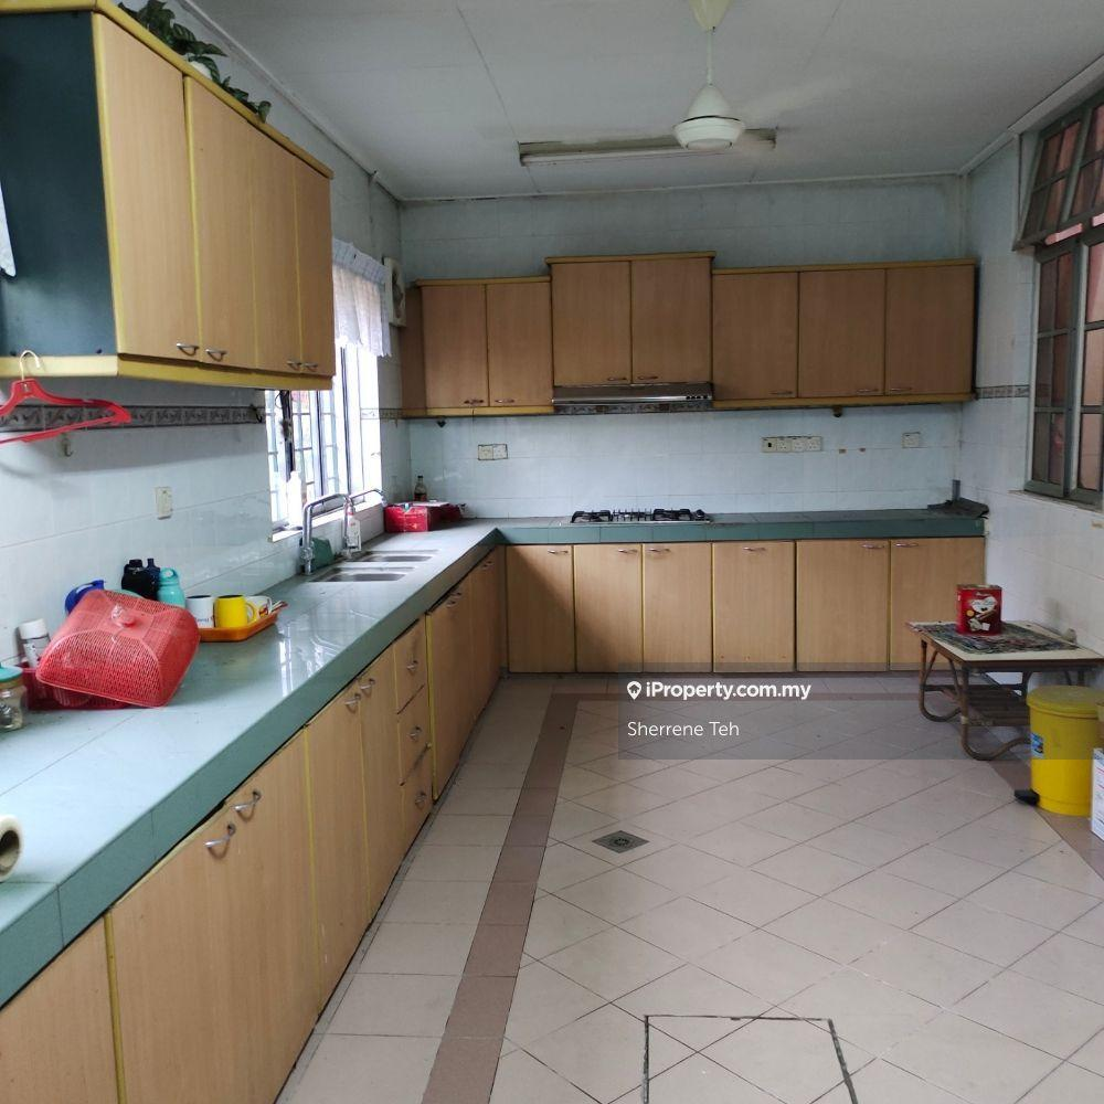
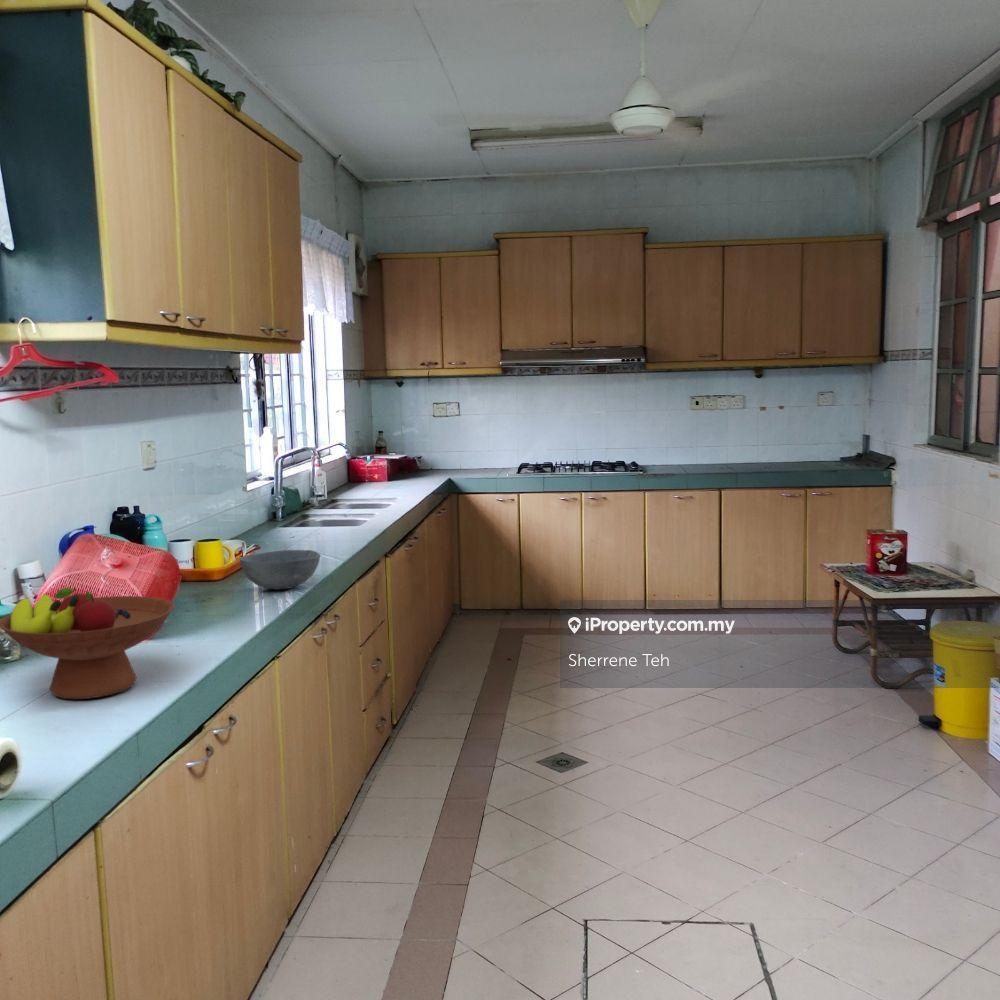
+ fruit bowl [0,587,175,700]
+ bowl [239,549,321,591]
